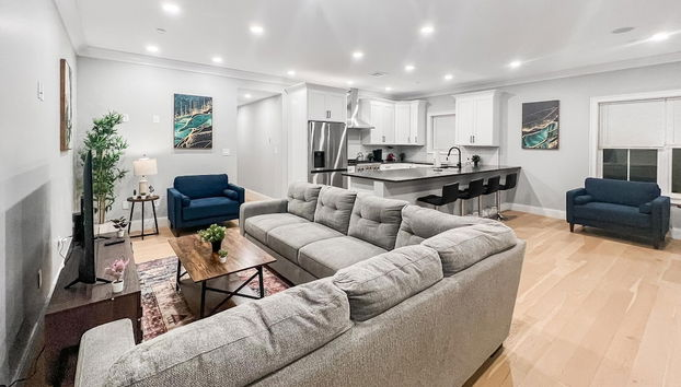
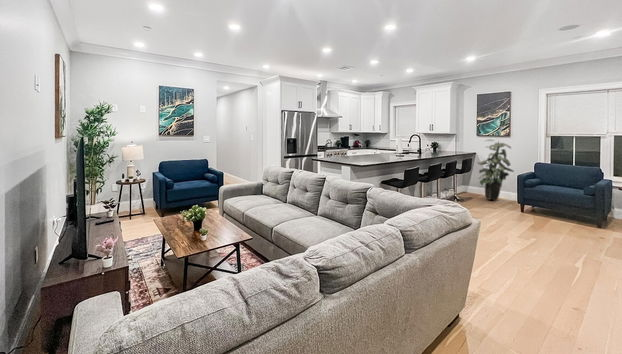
+ indoor plant [477,139,515,201]
